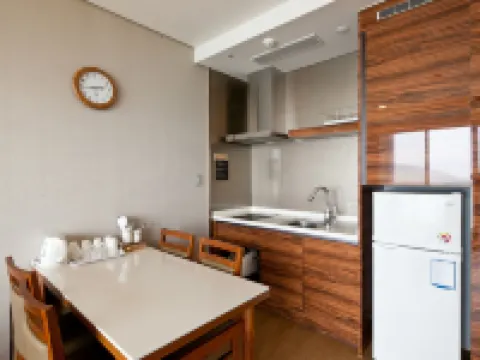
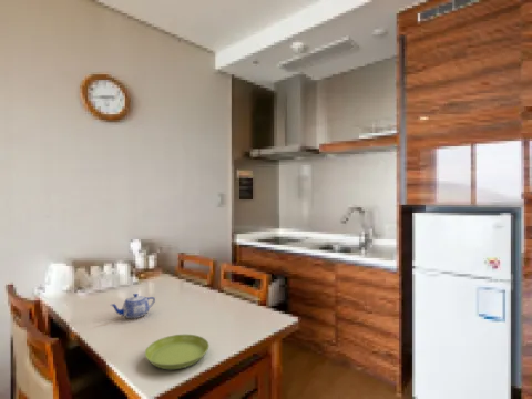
+ saucer [144,334,211,370]
+ teapot [110,293,156,319]
